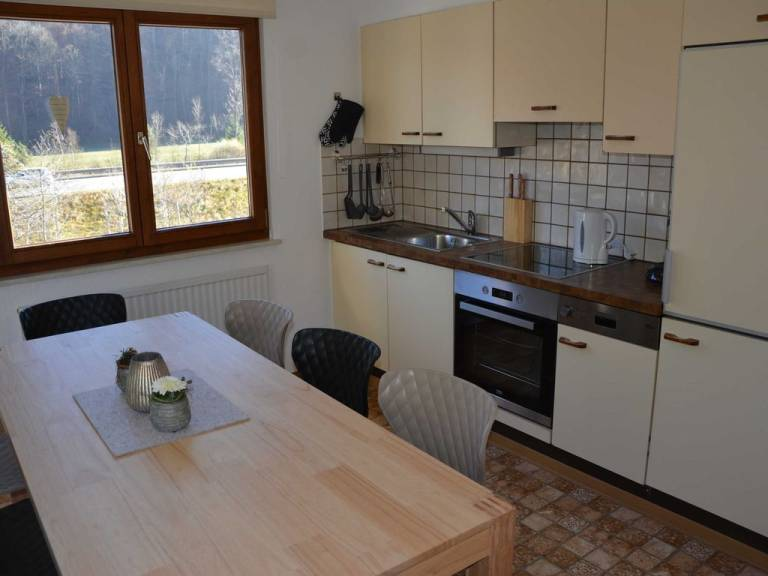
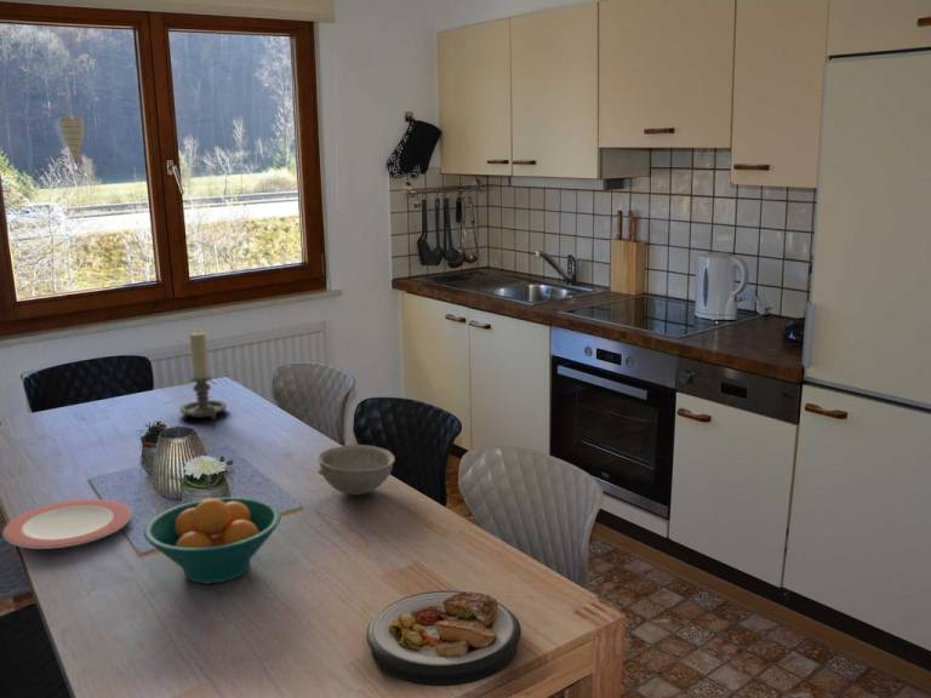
+ bowl [316,444,396,496]
+ plate [1,498,132,550]
+ fruit bowl [143,496,282,584]
+ candle holder [178,331,228,420]
+ plate [365,589,522,687]
